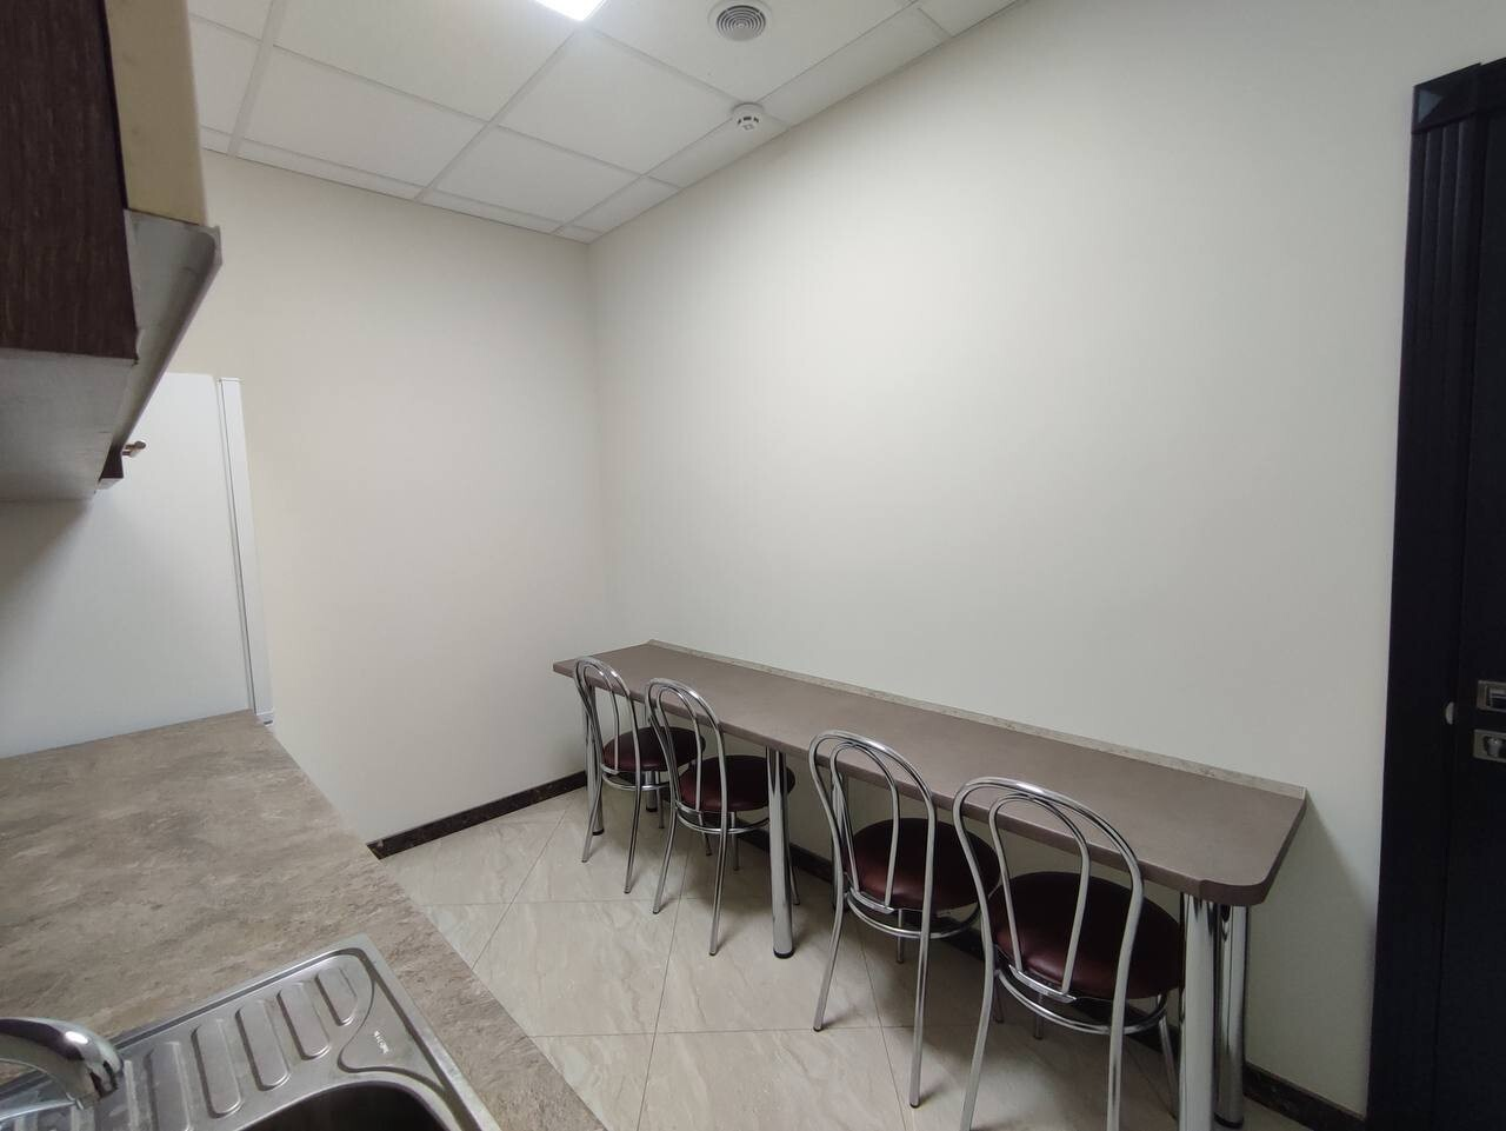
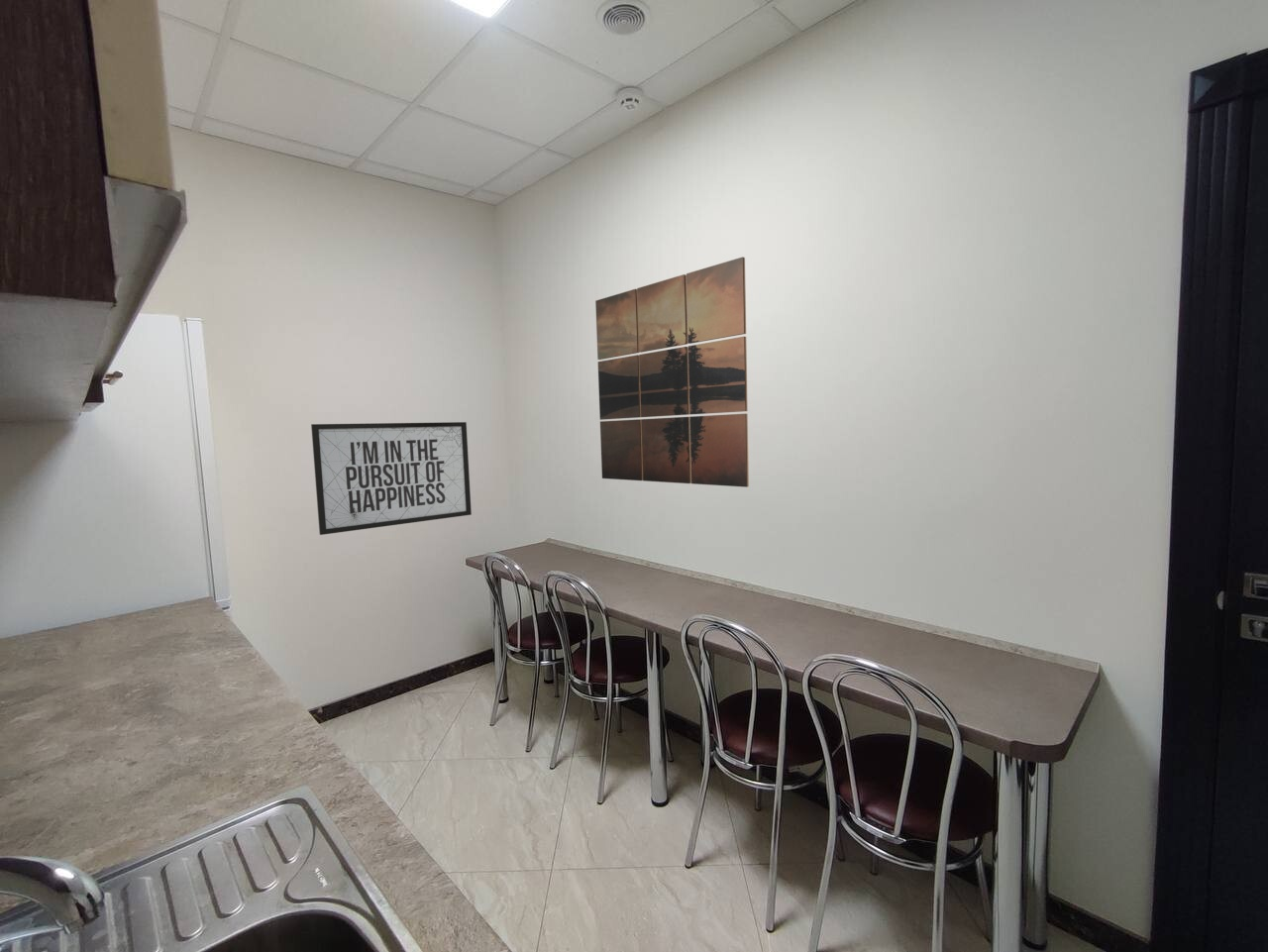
+ mirror [310,421,473,536]
+ wall art [594,256,750,488]
